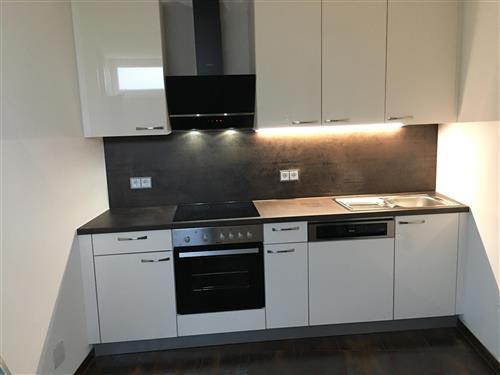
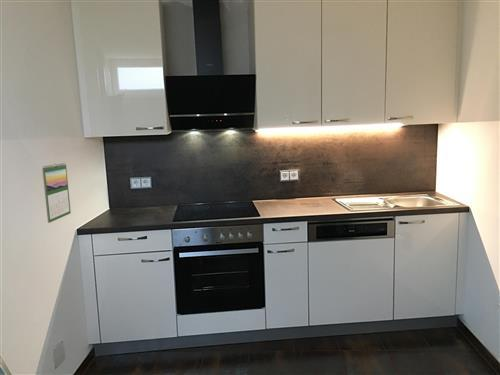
+ calendar [41,162,72,224]
